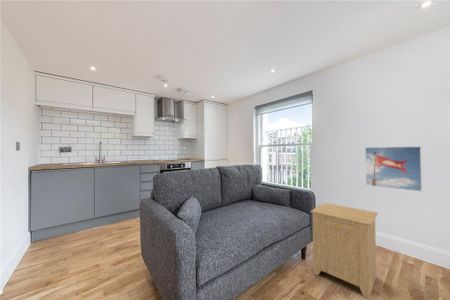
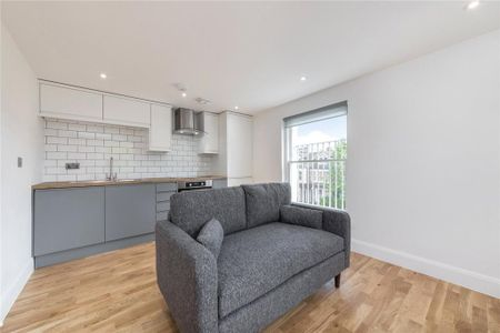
- side table [310,202,379,300]
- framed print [364,145,423,193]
